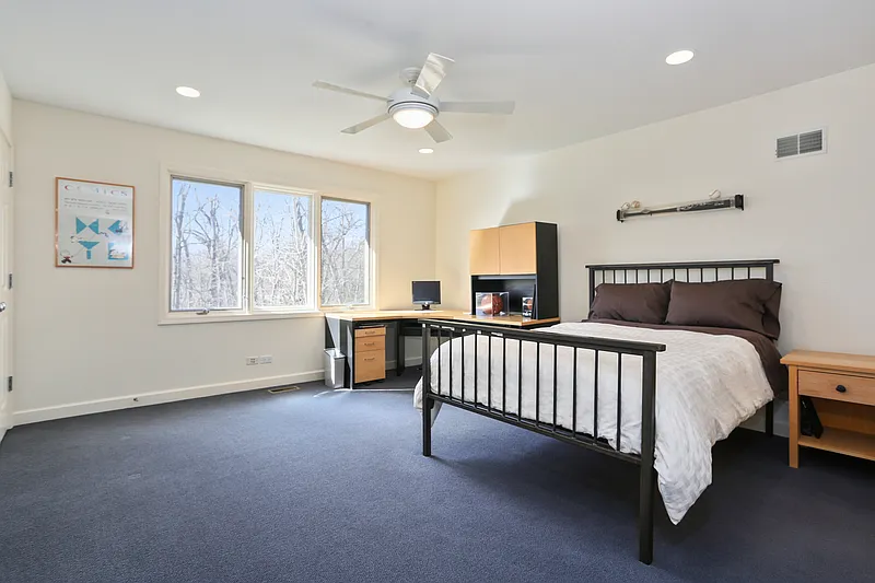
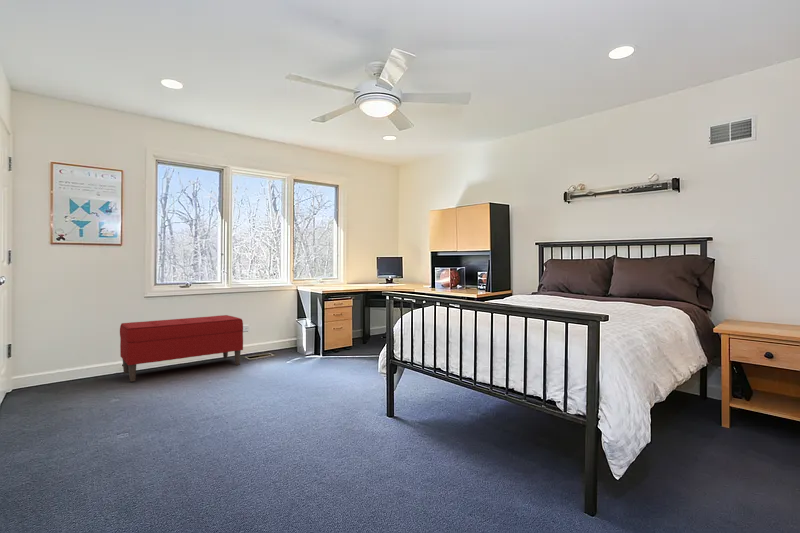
+ bench [119,314,244,382]
